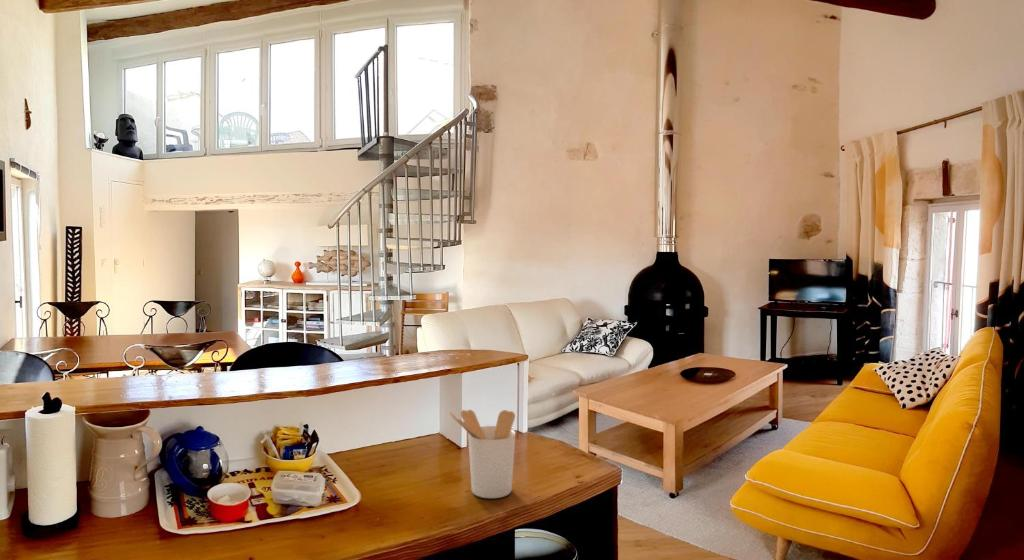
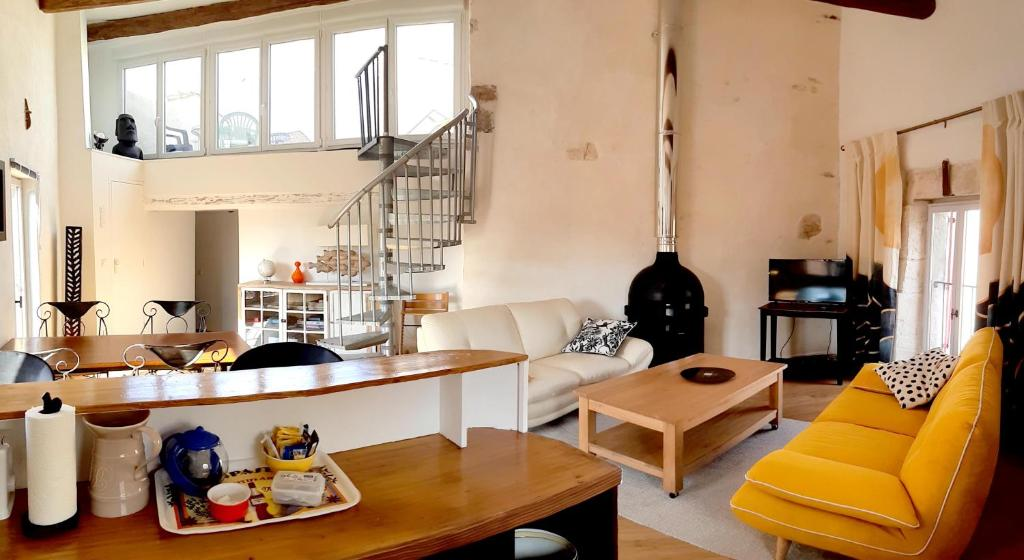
- utensil holder [448,409,516,499]
